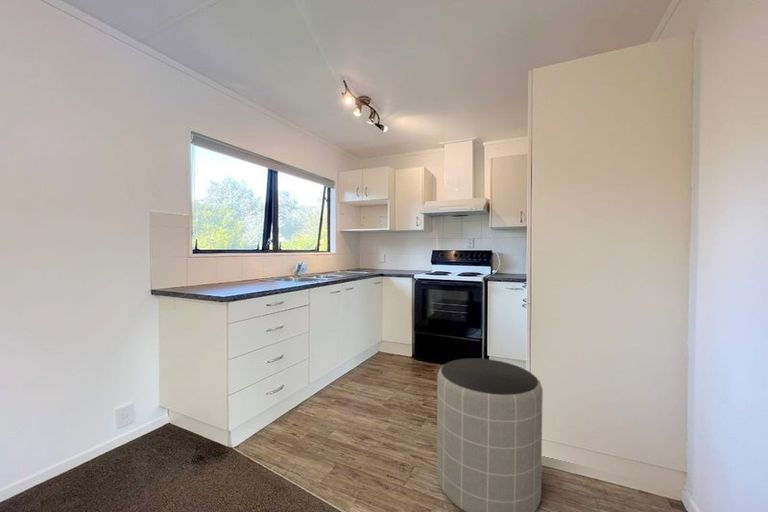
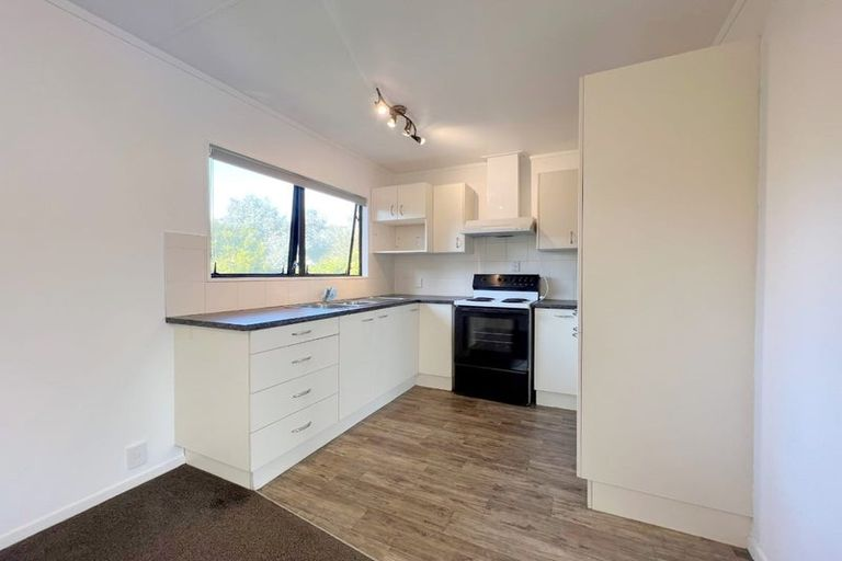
- trash can [436,357,544,512]
